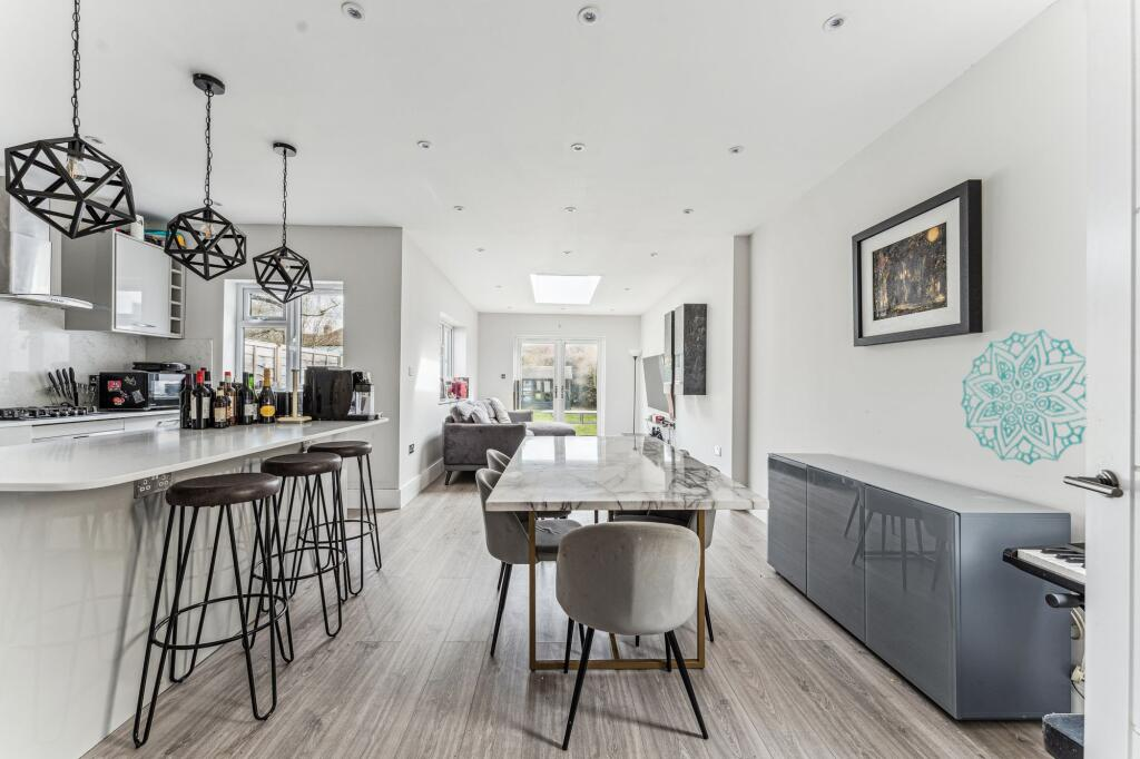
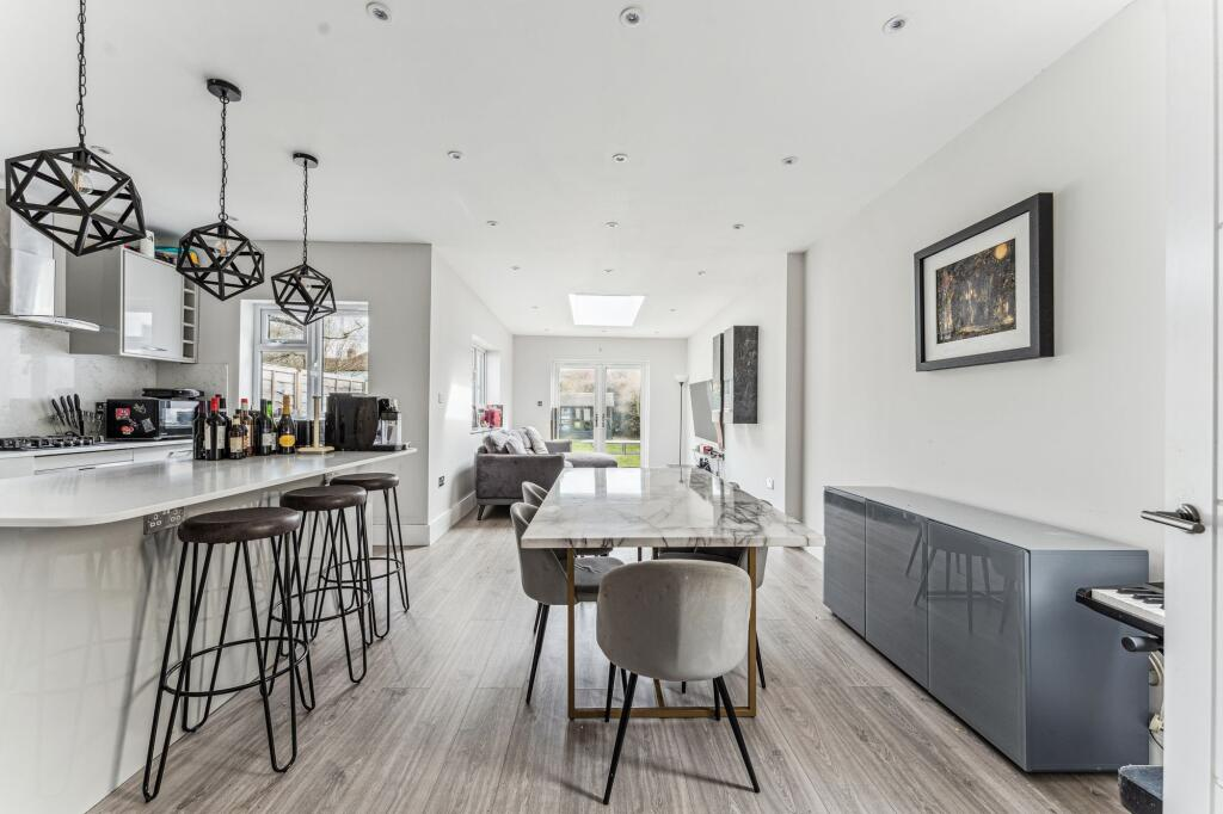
- wall decoration [960,328,1087,466]
